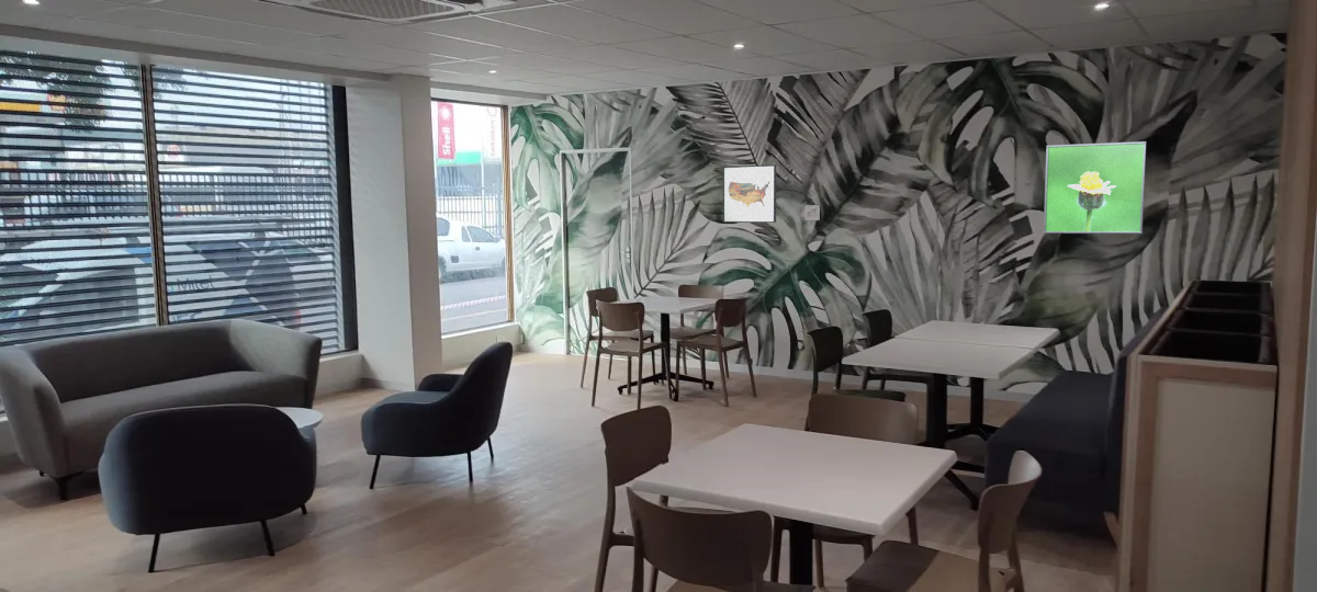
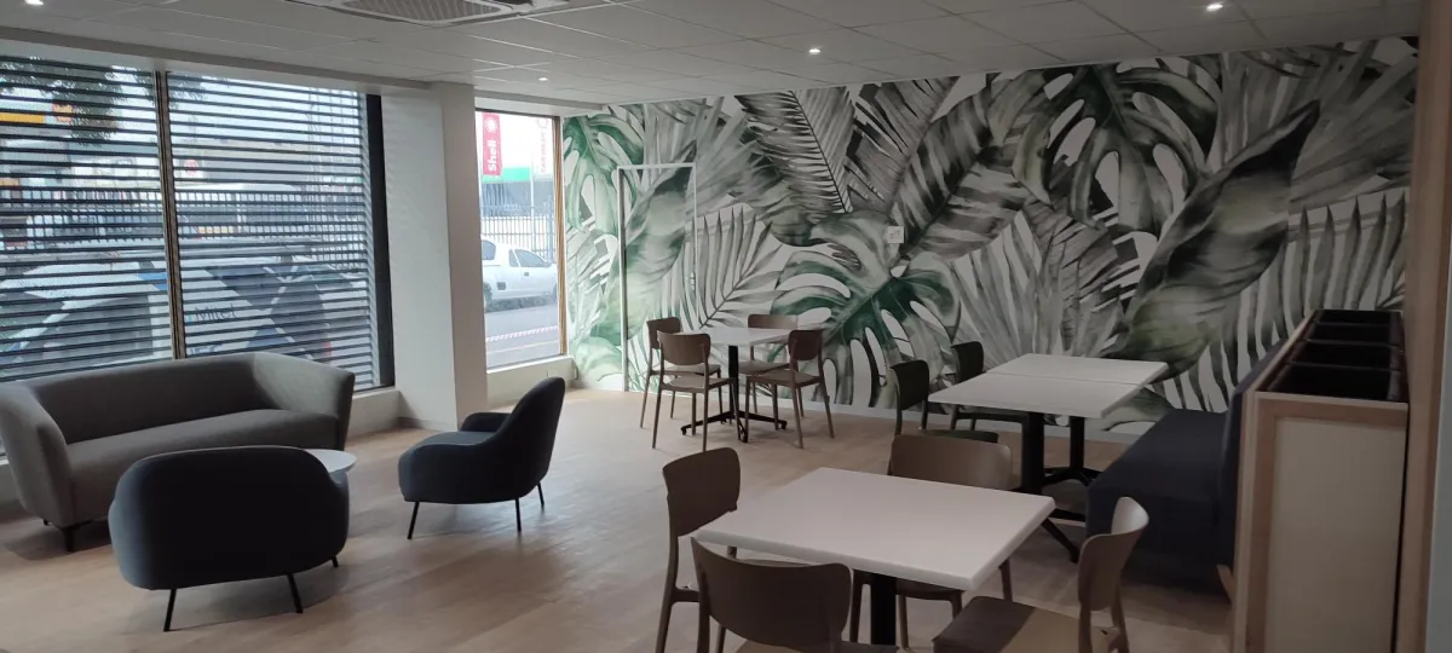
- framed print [1043,140,1147,235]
- wall art [722,163,777,224]
